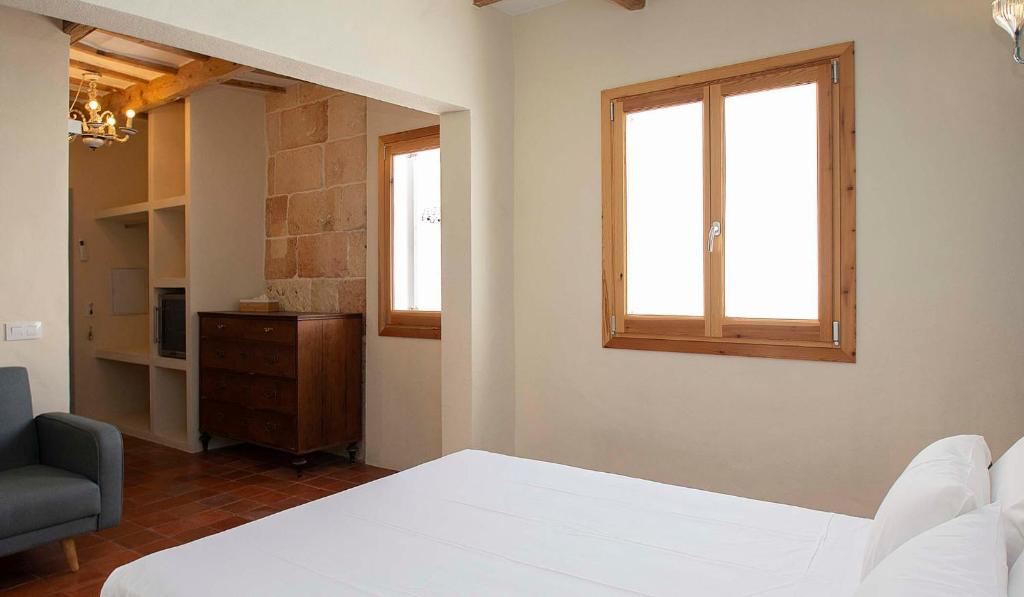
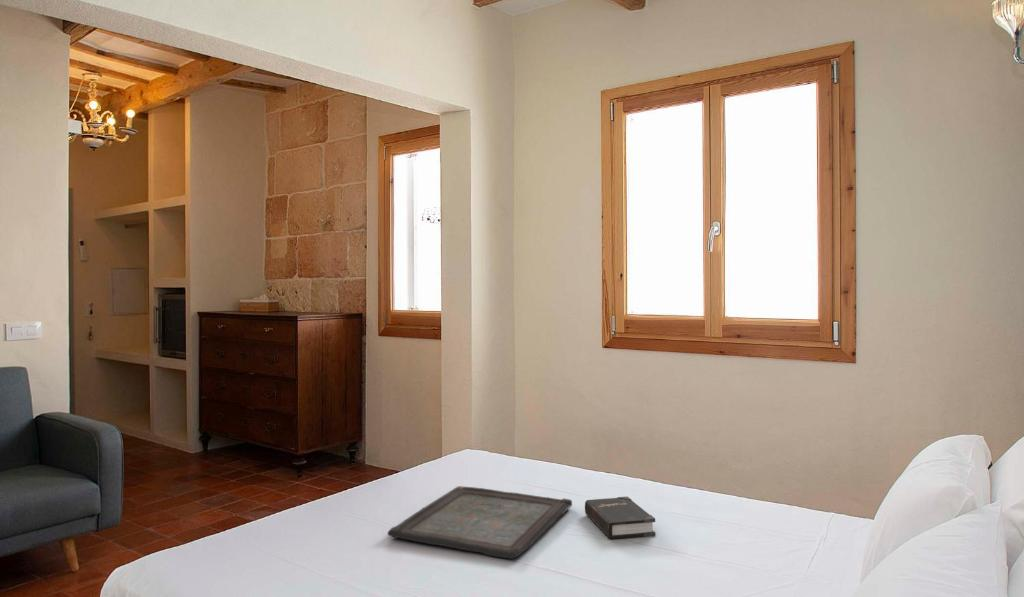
+ hardback book [584,495,656,540]
+ serving tray [387,485,573,560]
